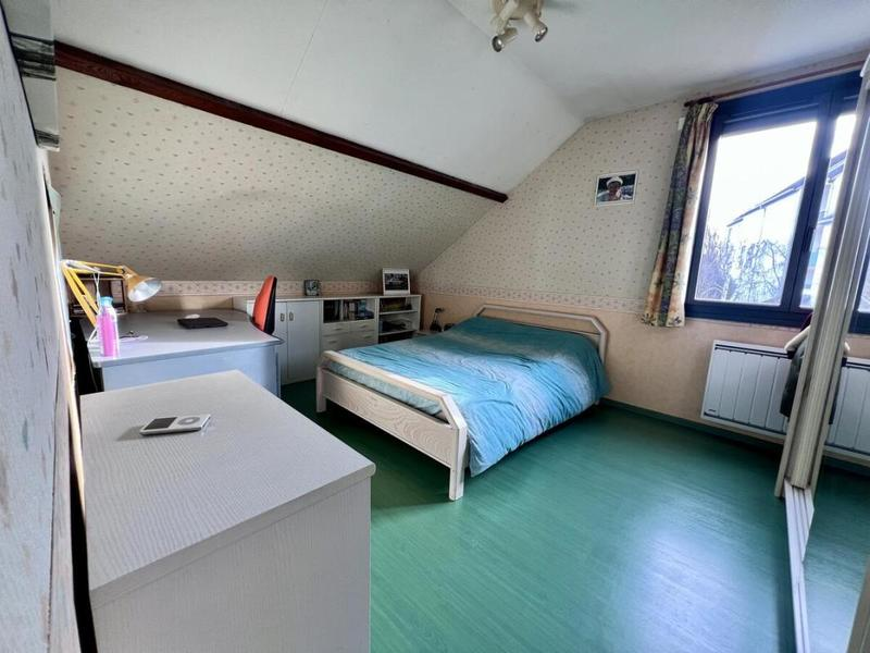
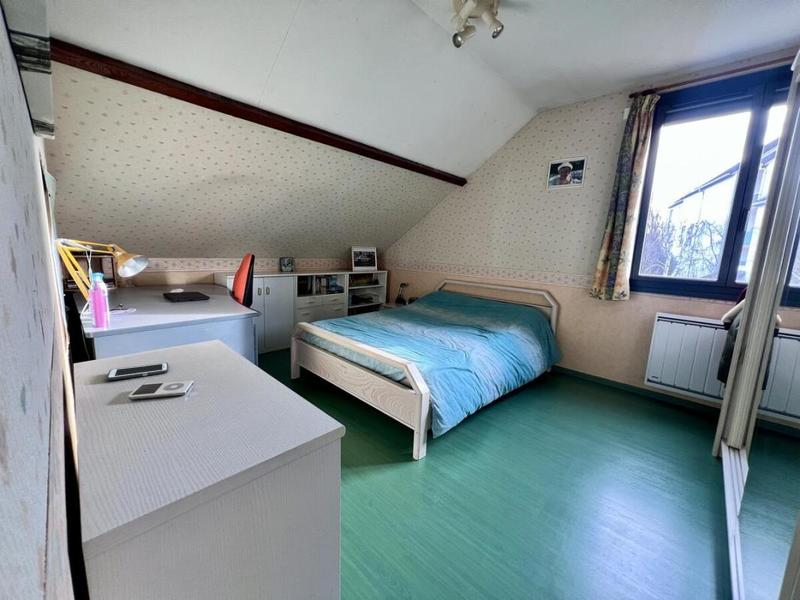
+ cell phone [106,362,169,381]
